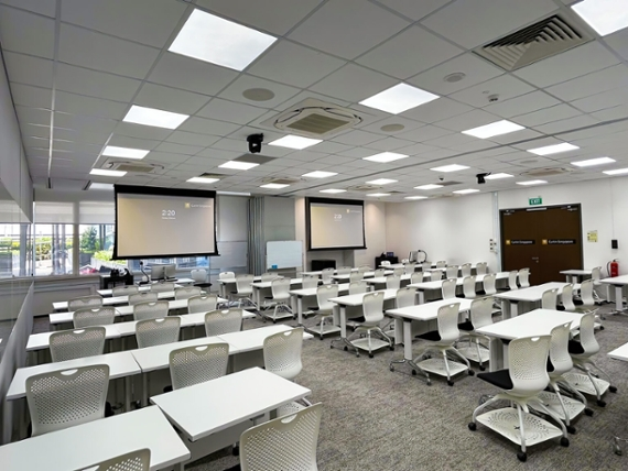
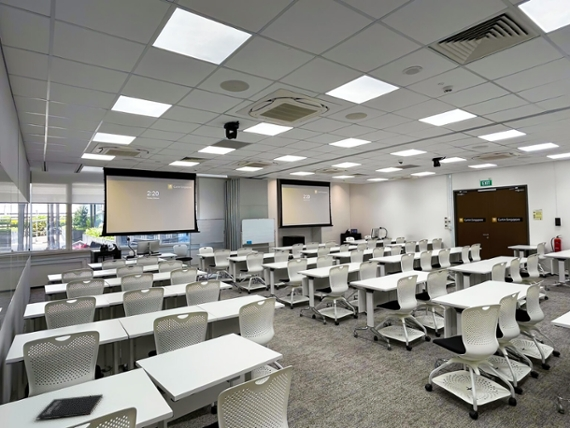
+ notebook [35,393,104,421]
